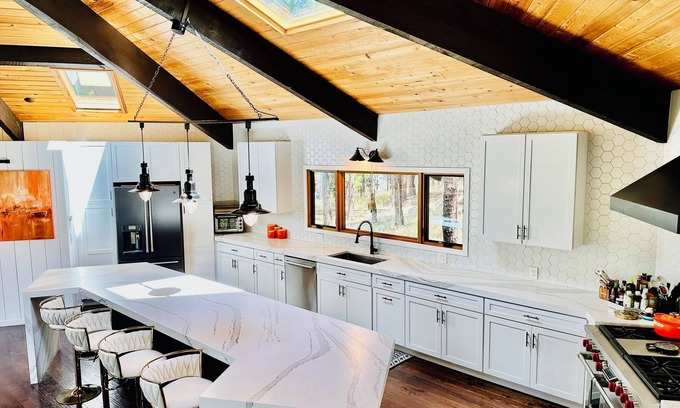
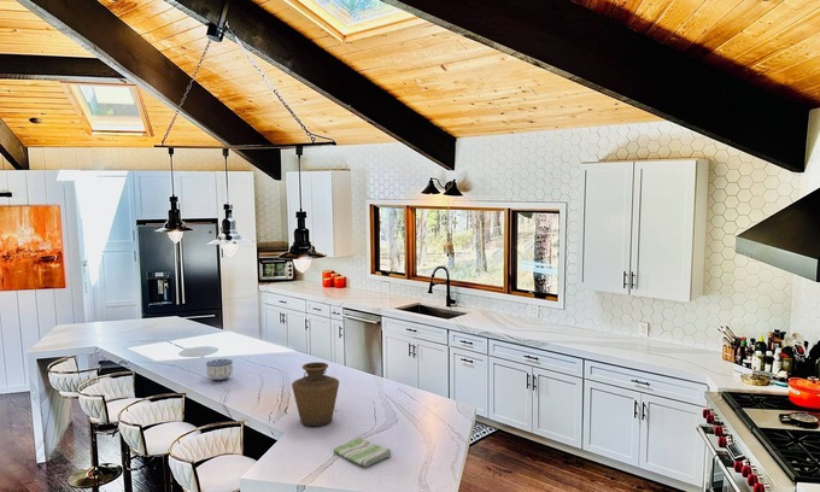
+ bowl [205,358,234,382]
+ dish towel [333,437,393,468]
+ vase [291,361,340,427]
